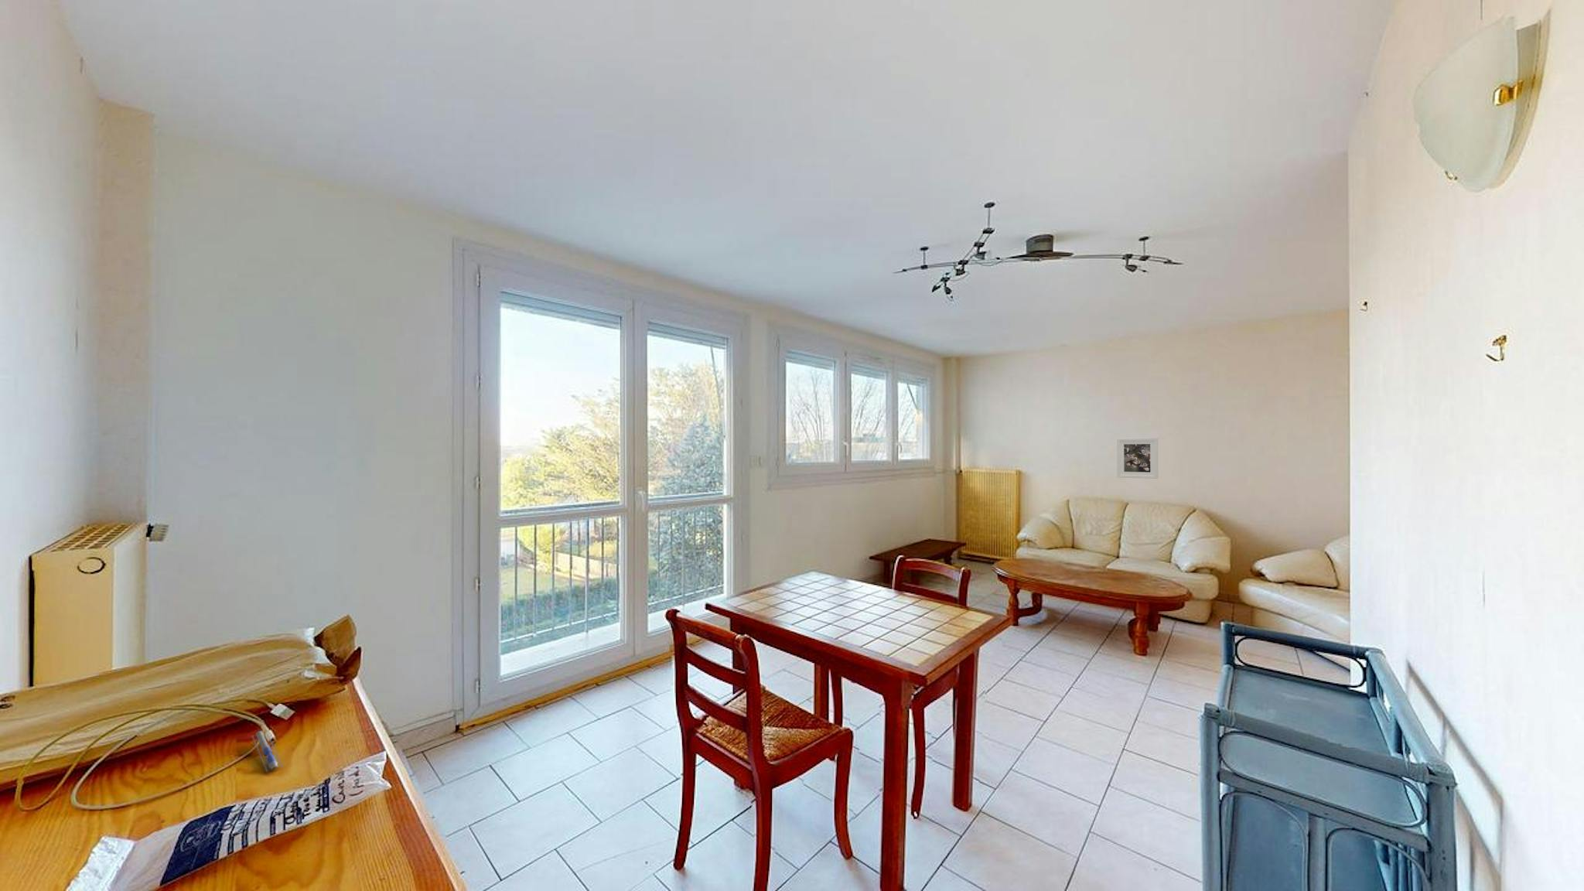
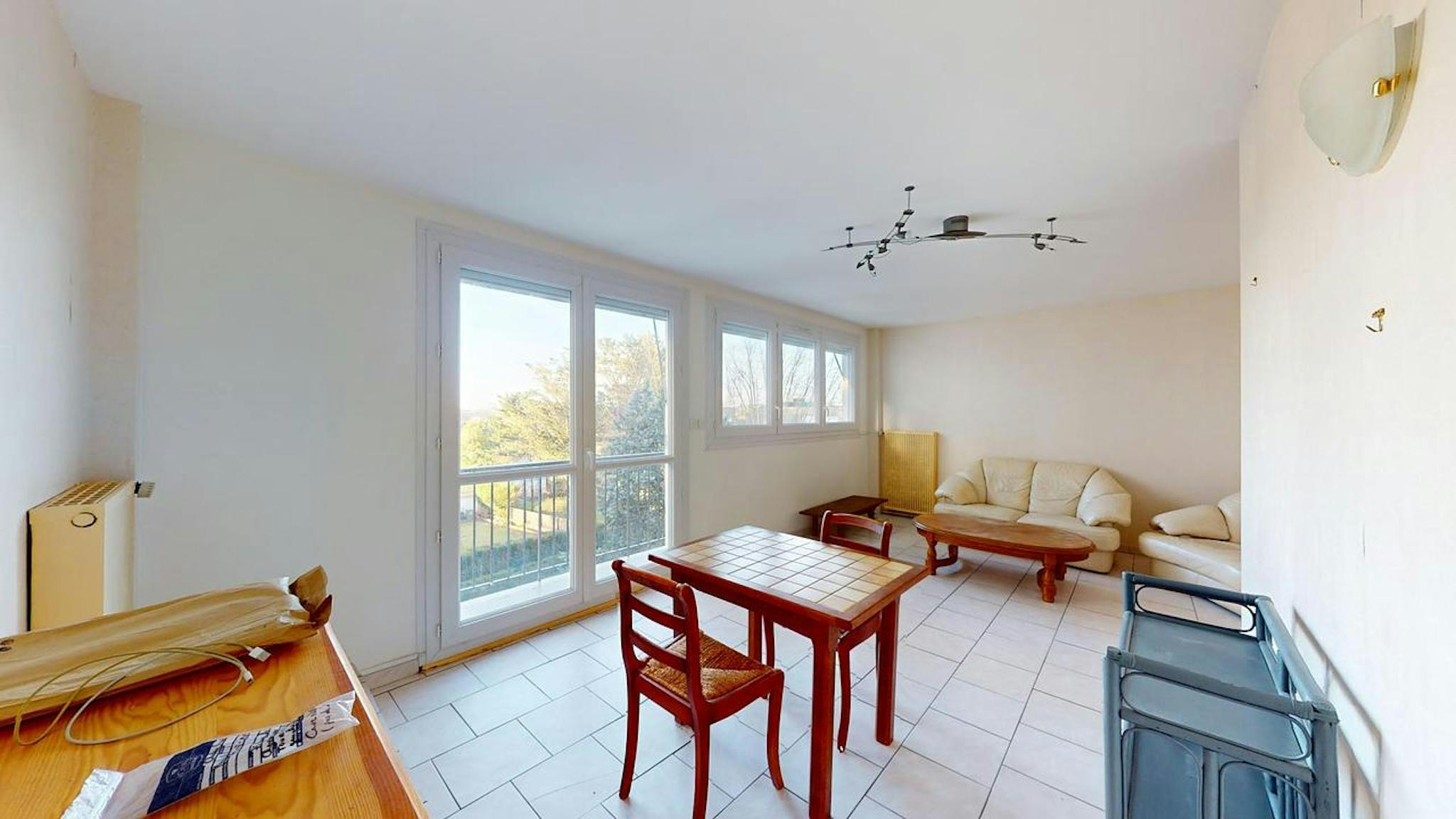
- pen [251,730,284,772]
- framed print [1116,437,1159,480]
